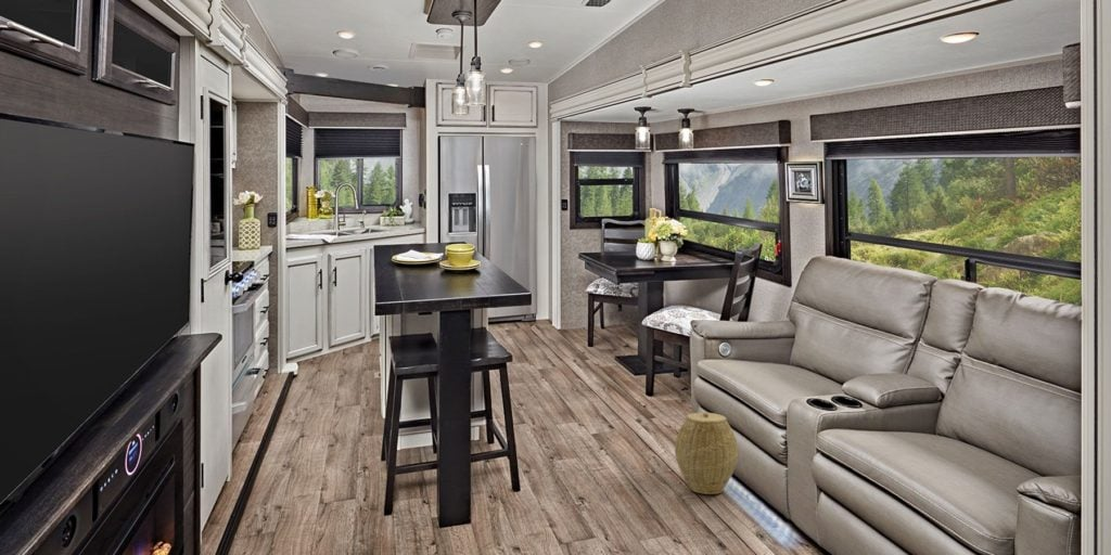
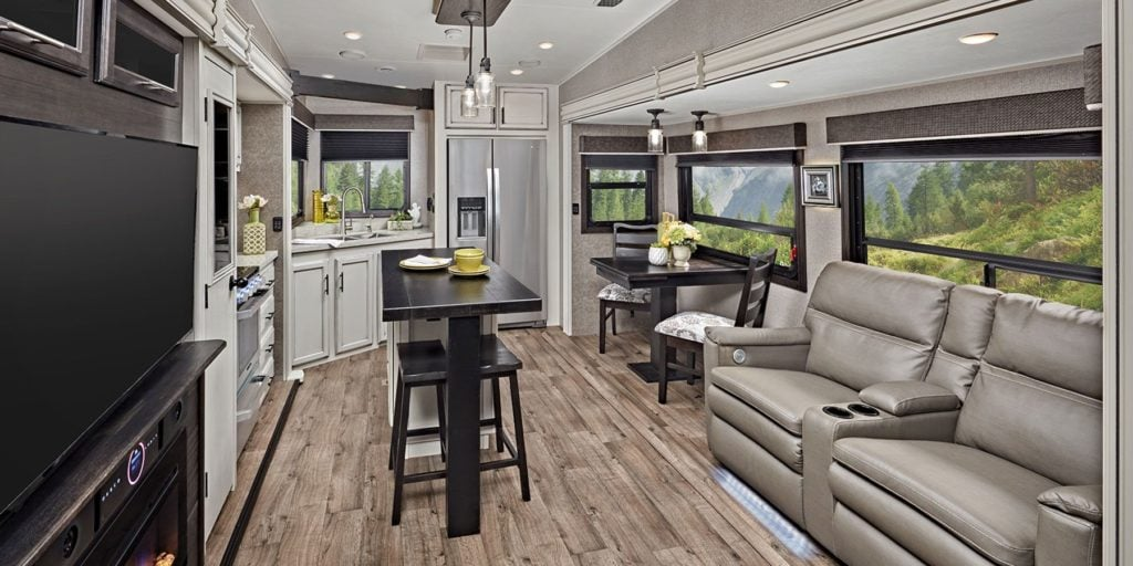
- woven basket [674,411,739,495]
